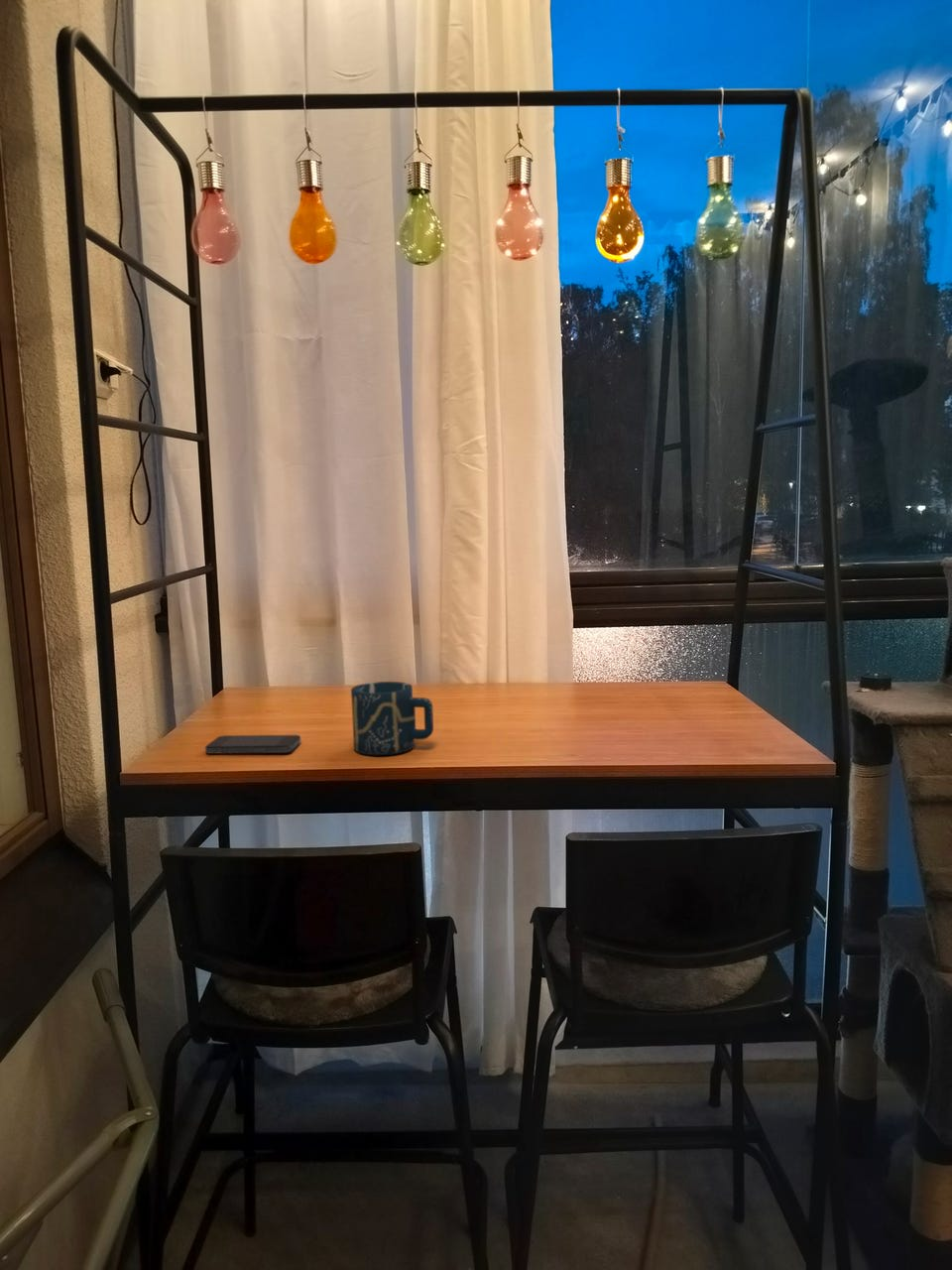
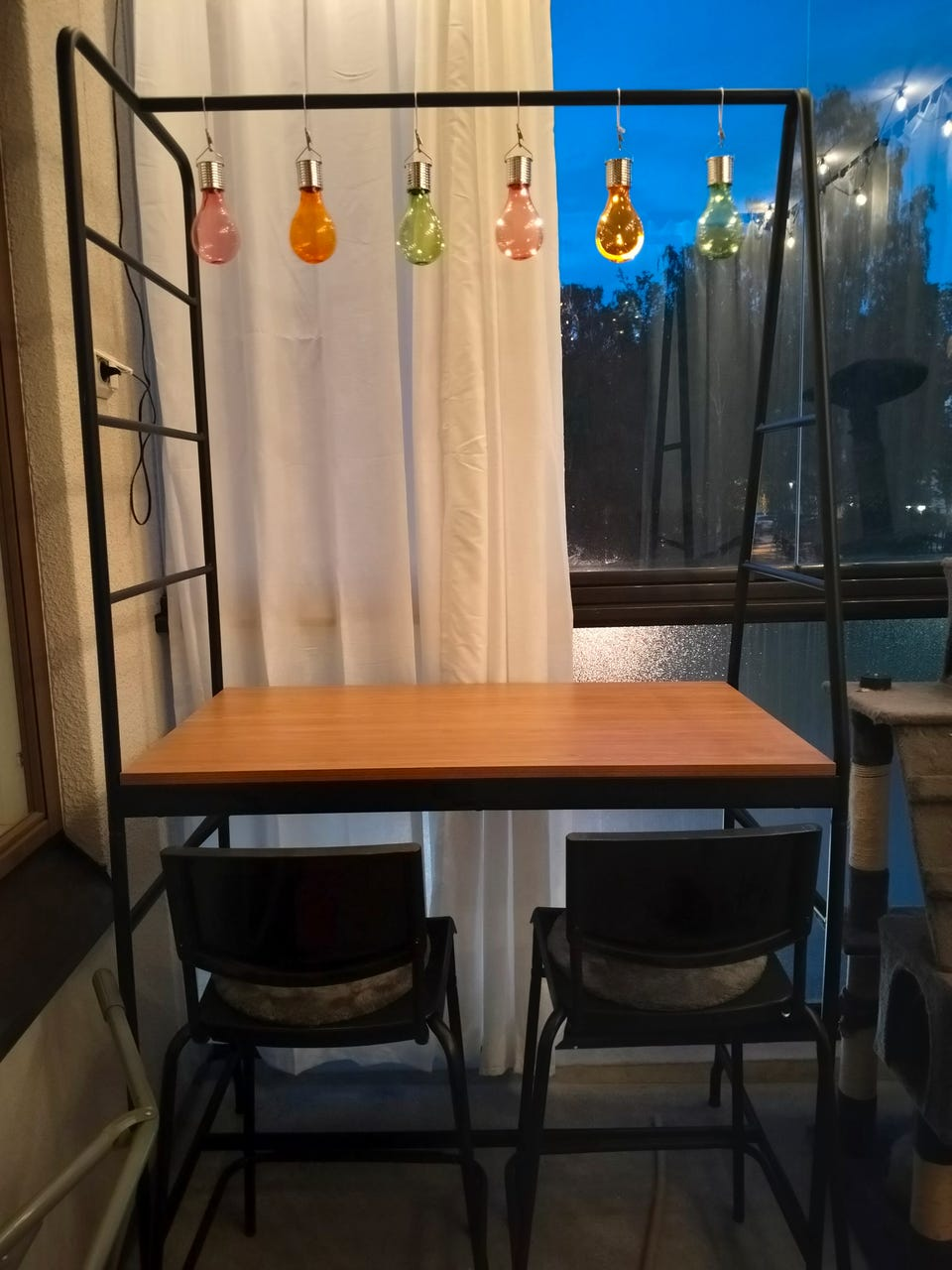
- cup [350,681,434,756]
- smartphone [204,734,301,755]
